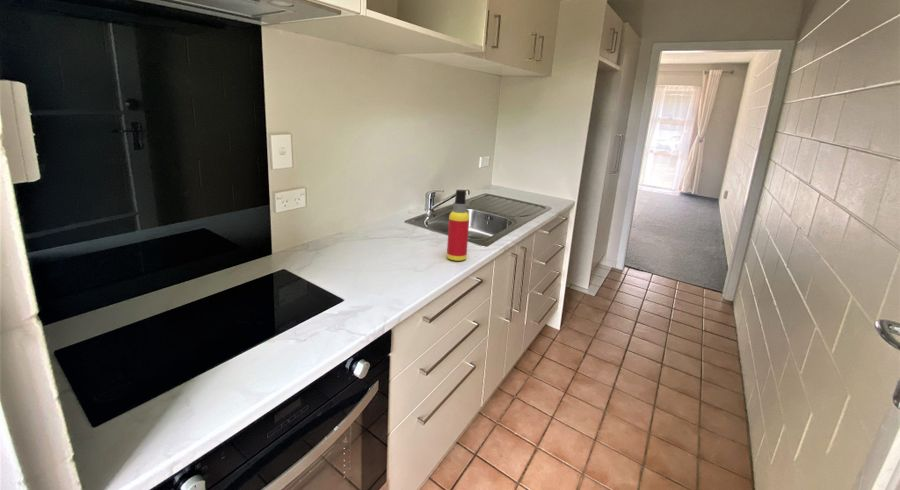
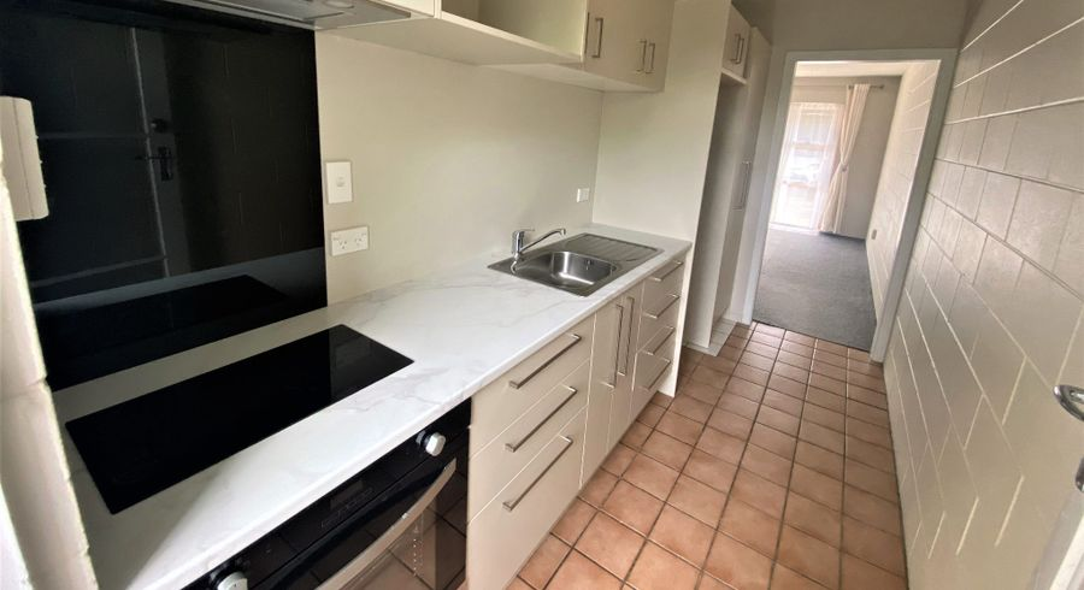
- spray bottle [446,189,470,262]
